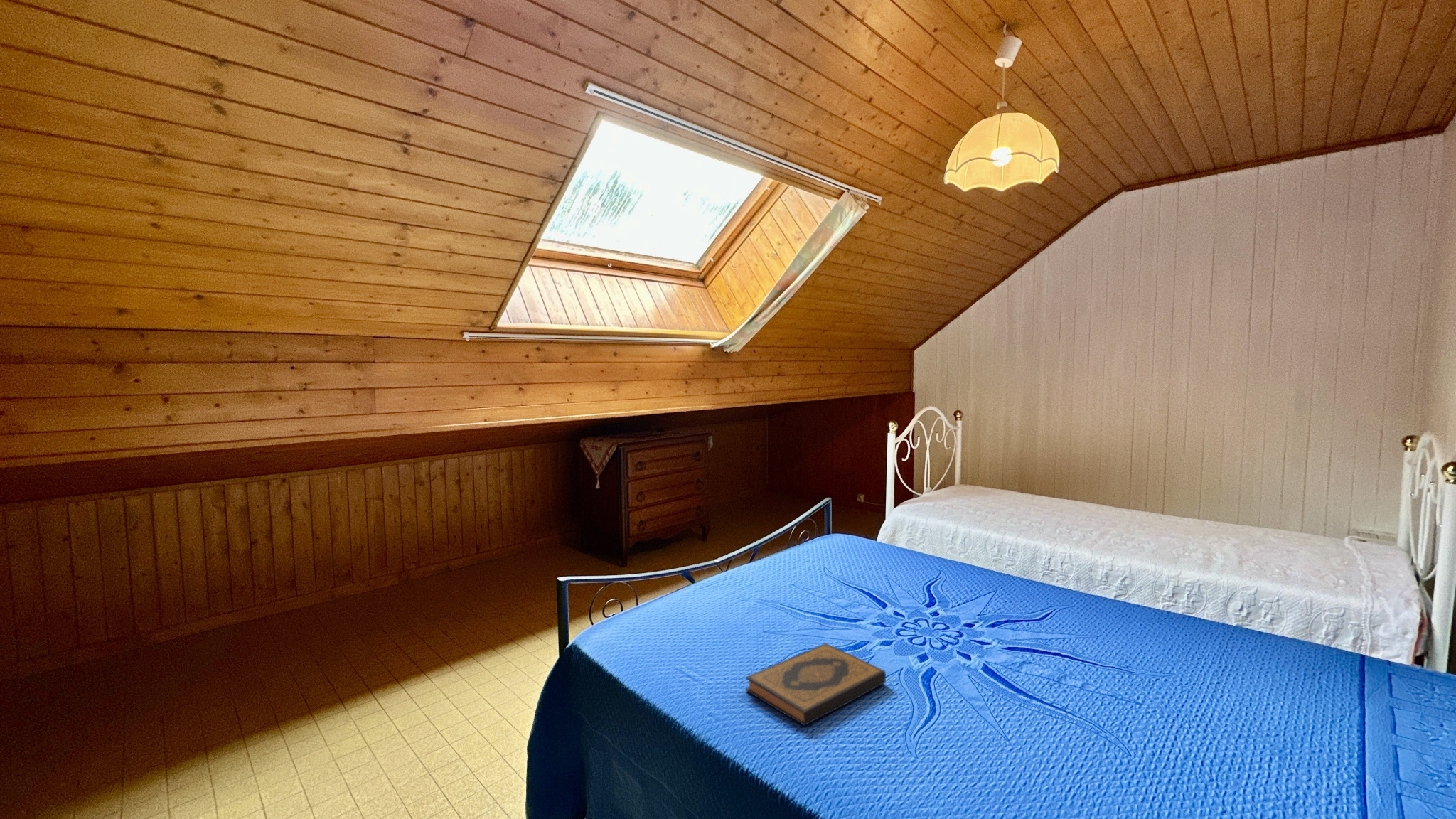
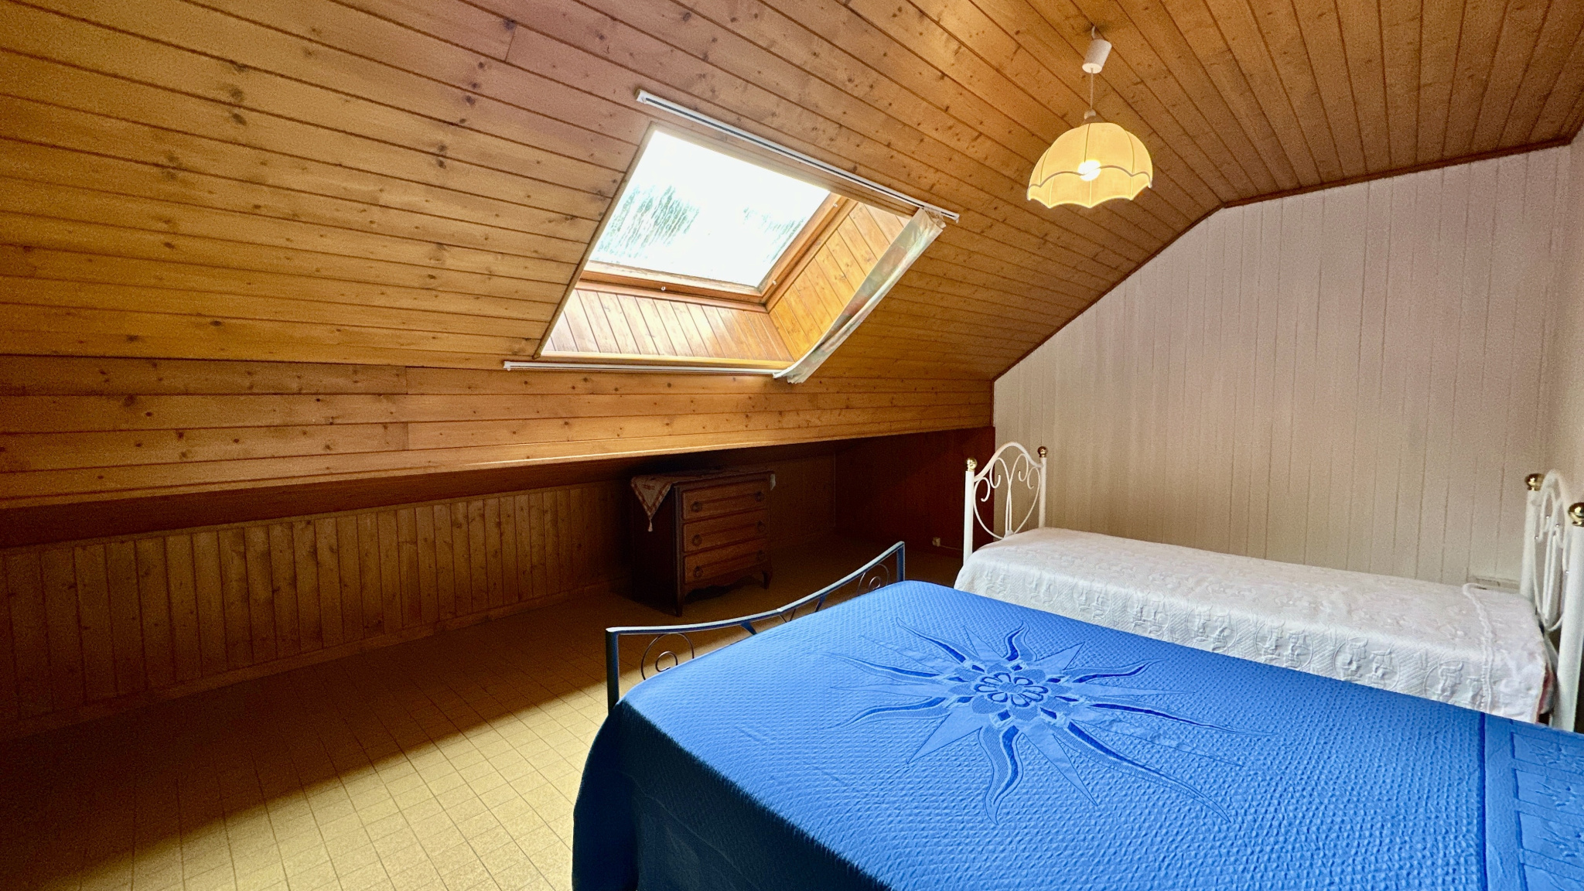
- hardback book [745,643,887,727]
